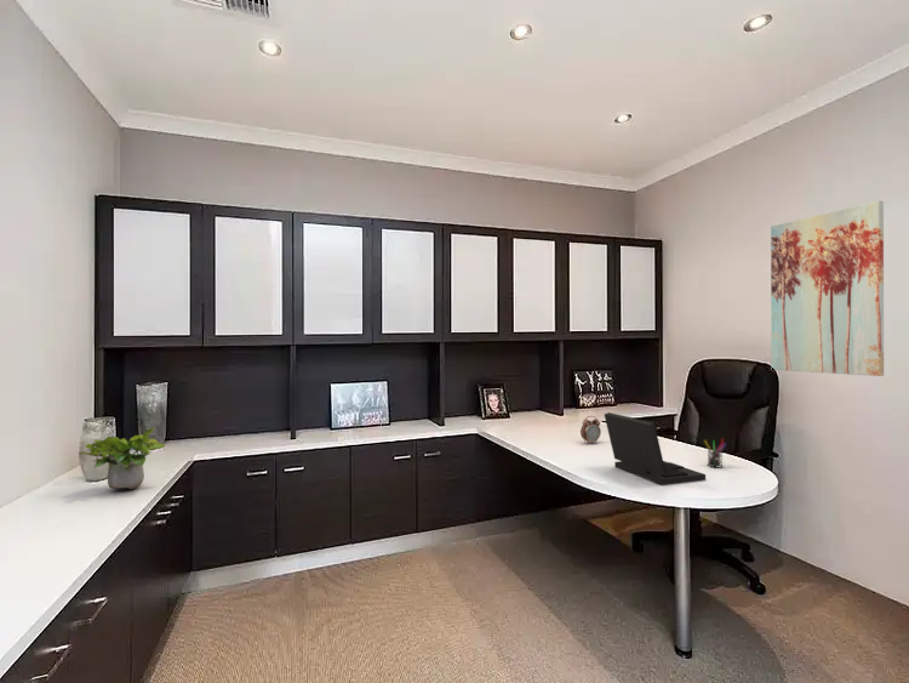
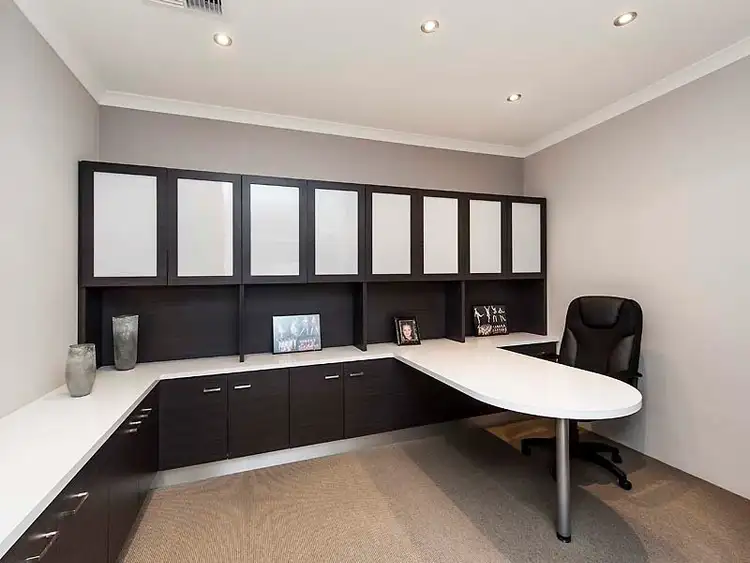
- alarm clock [579,415,602,445]
- wall art [770,200,885,377]
- potted plant [78,427,166,490]
- pen holder [703,438,727,468]
- laptop [604,411,707,485]
